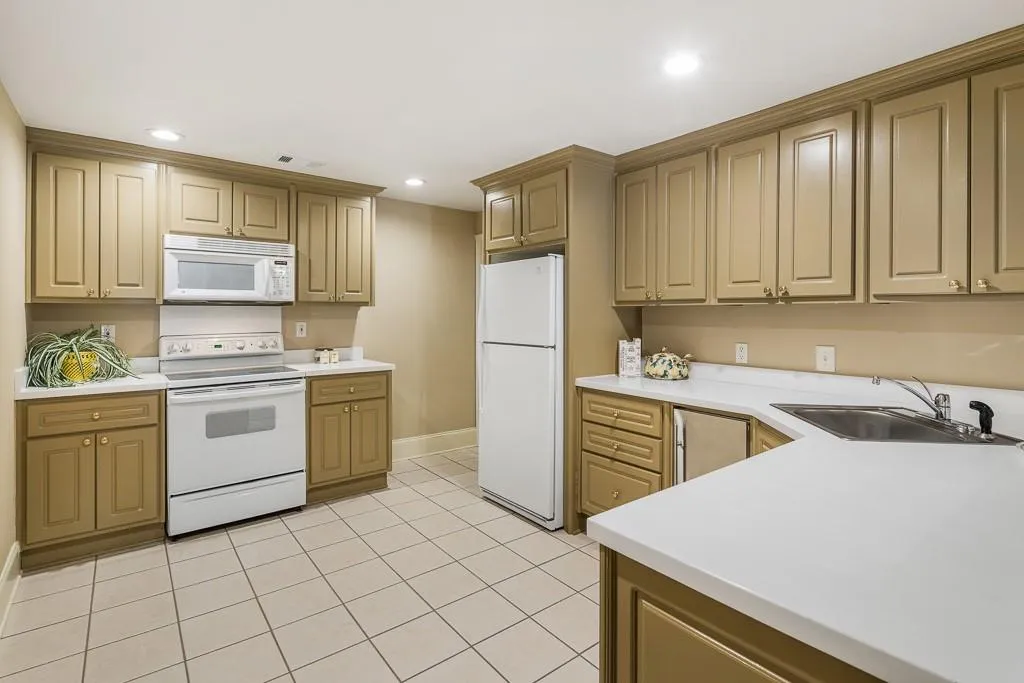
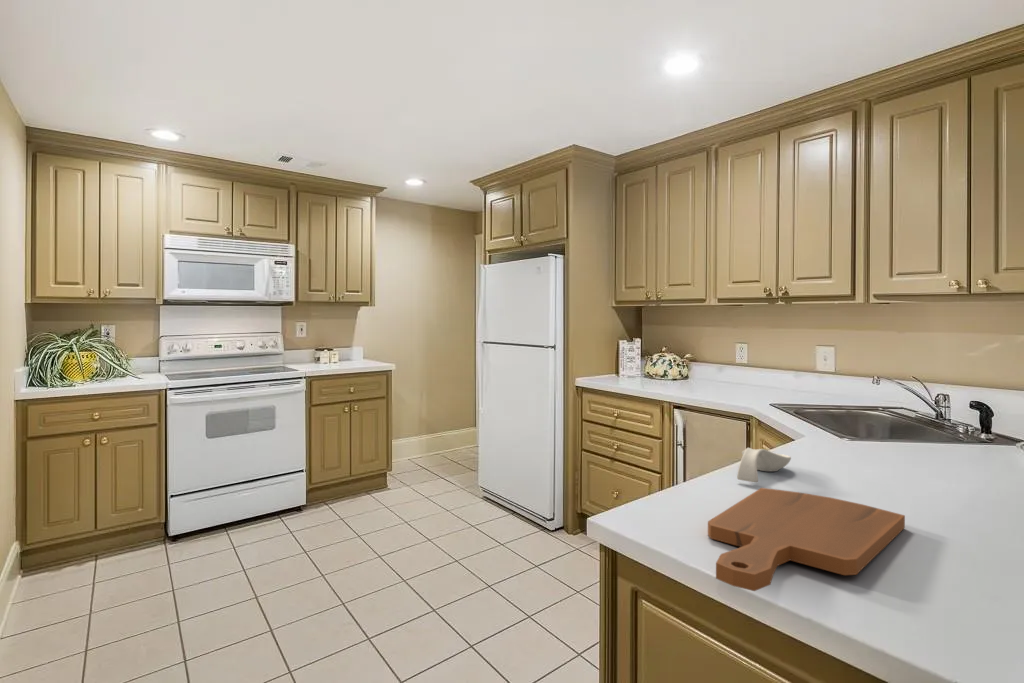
+ cutting board [707,487,906,592]
+ spoon rest [736,447,792,483]
